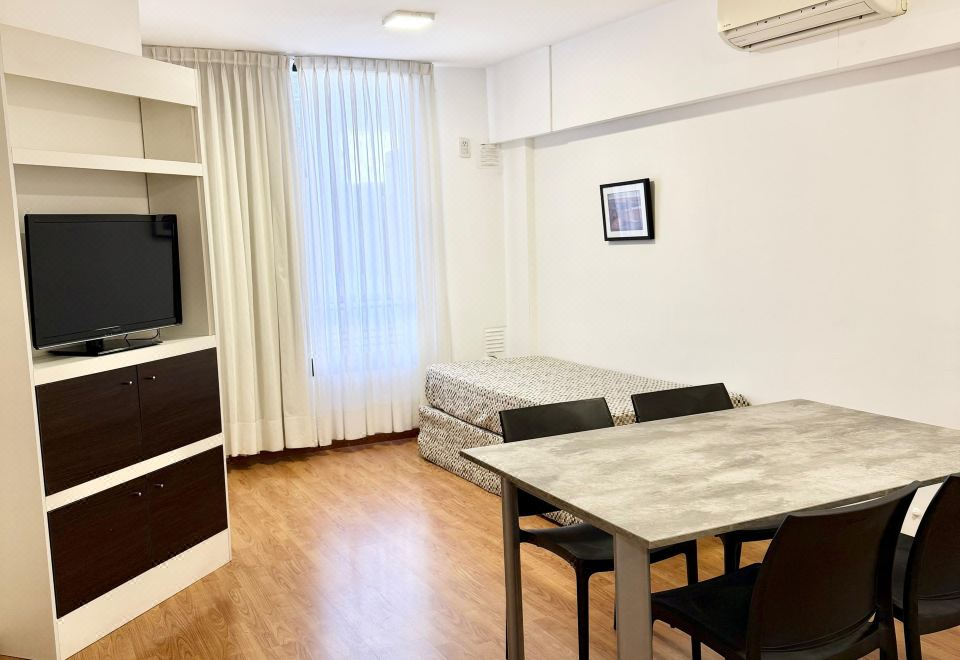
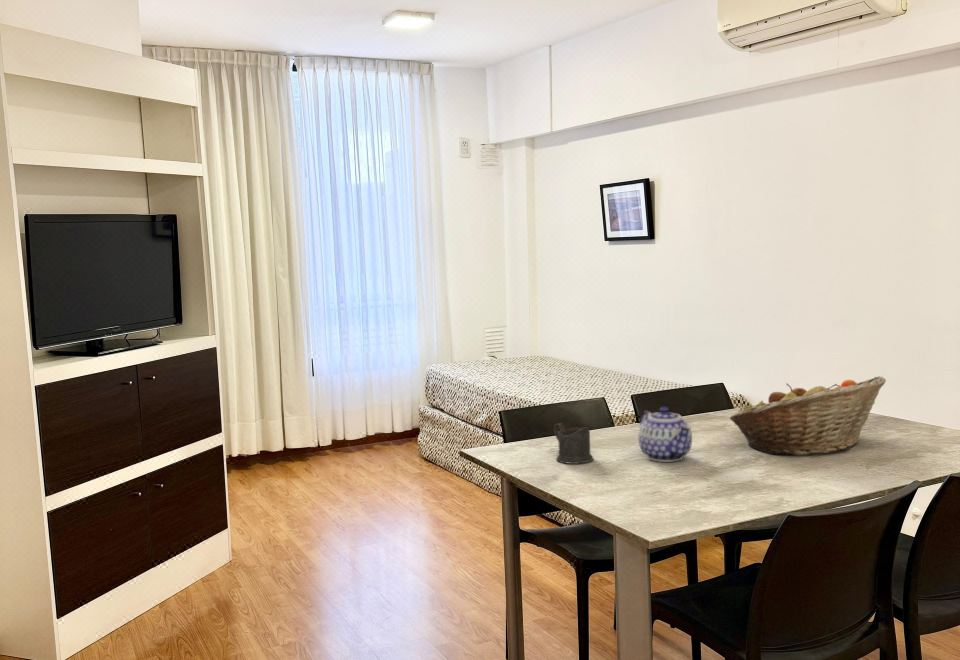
+ cup [553,422,594,465]
+ teapot [637,406,693,463]
+ fruit basket [729,375,887,456]
